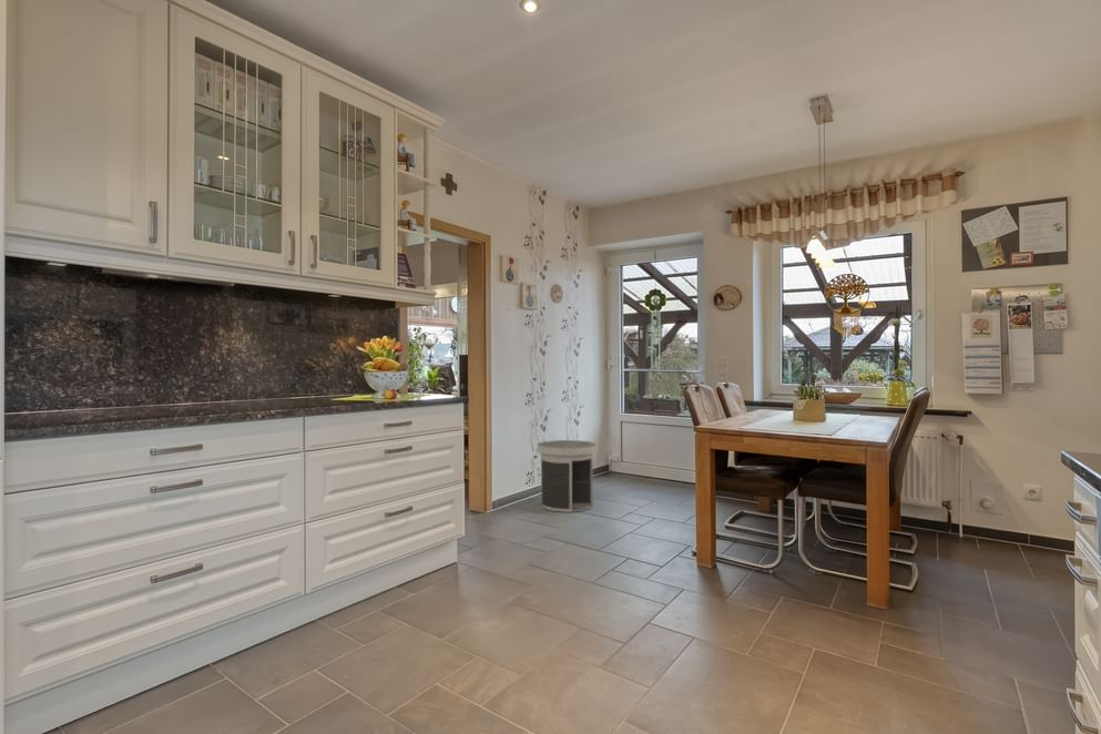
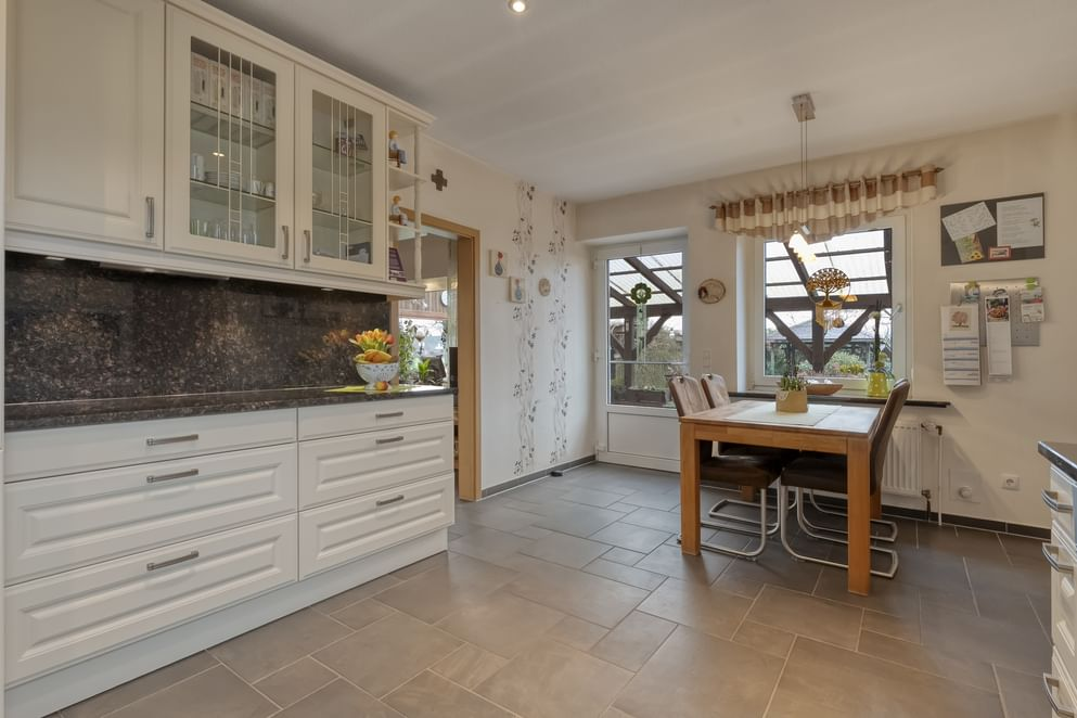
- revolving door [537,439,598,513]
